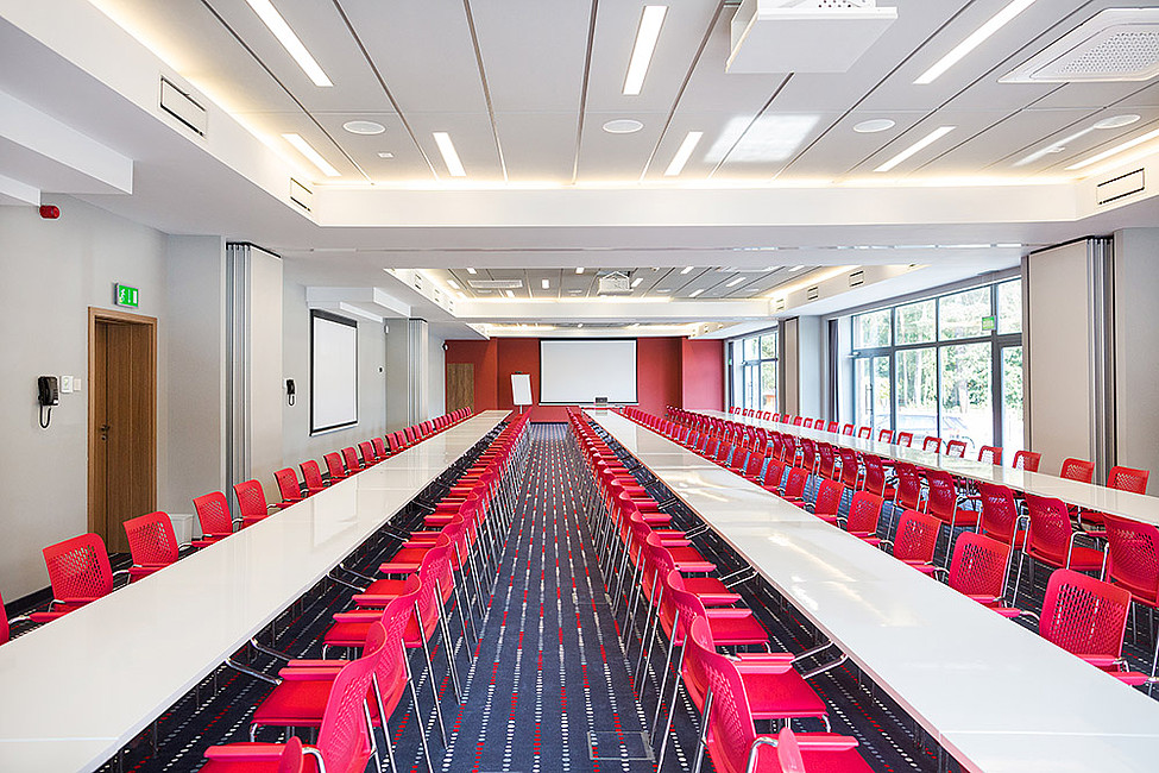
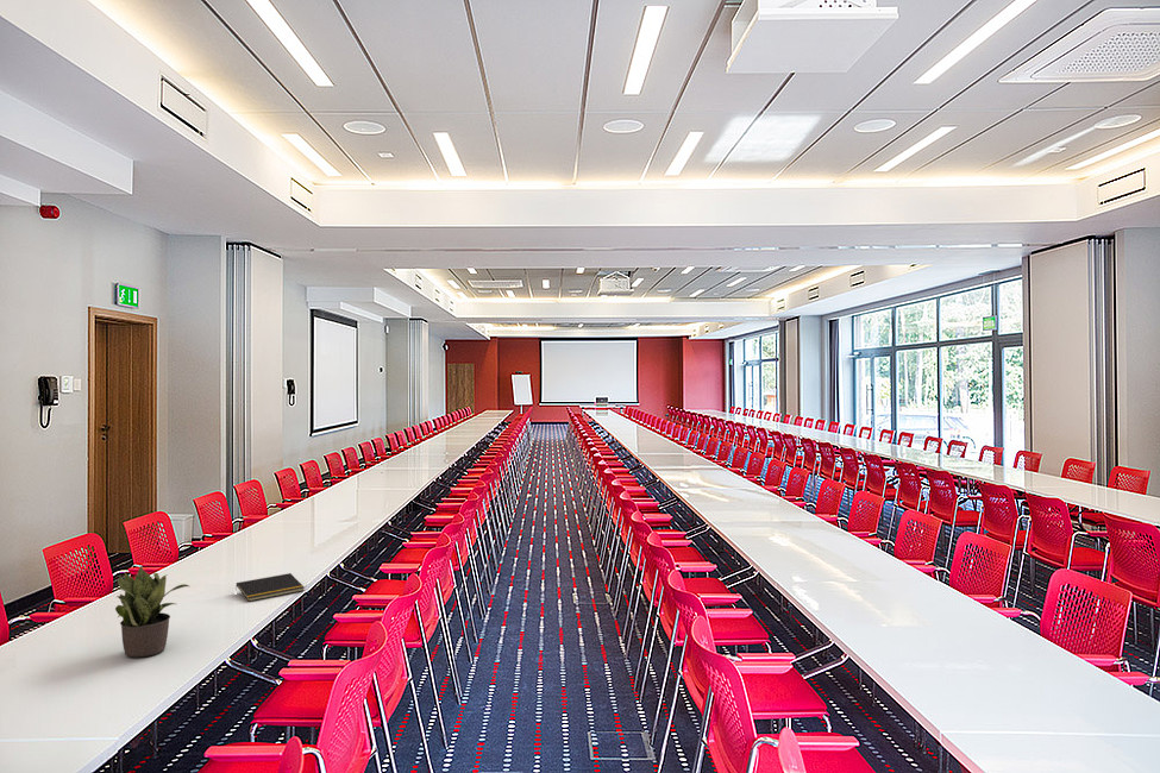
+ potted plant [111,565,190,658]
+ notepad [234,572,306,603]
